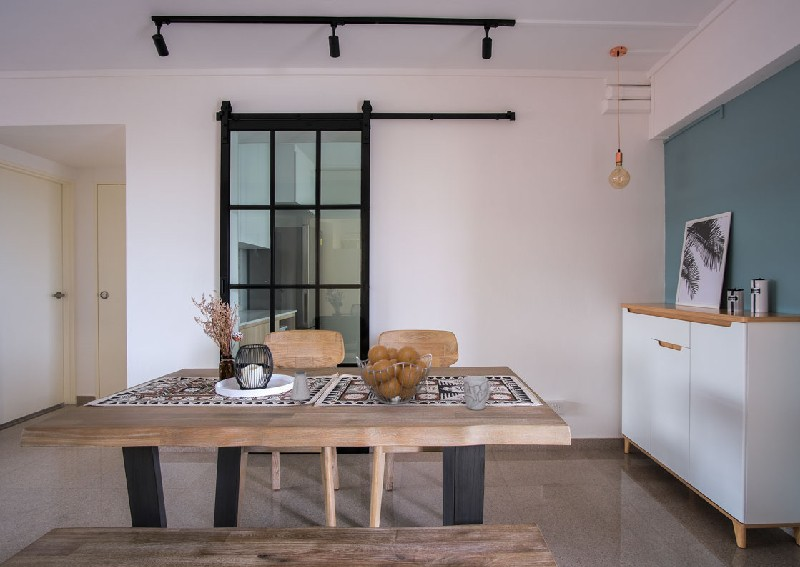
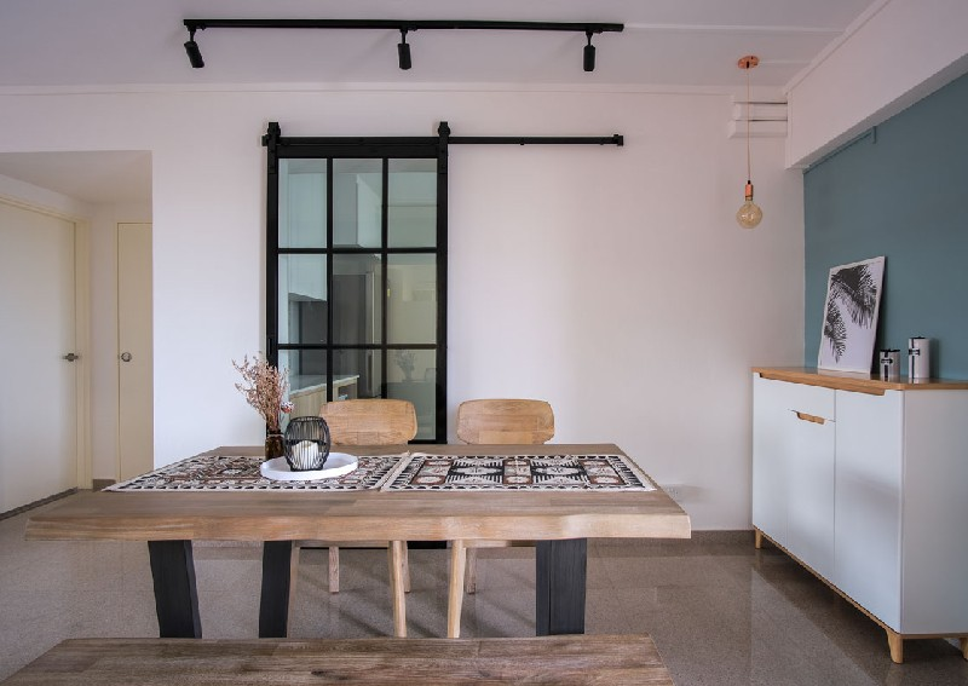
- saltshaker [290,369,311,401]
- fruit basket [355,344,433,405]
- mug [462,375,491,411]
